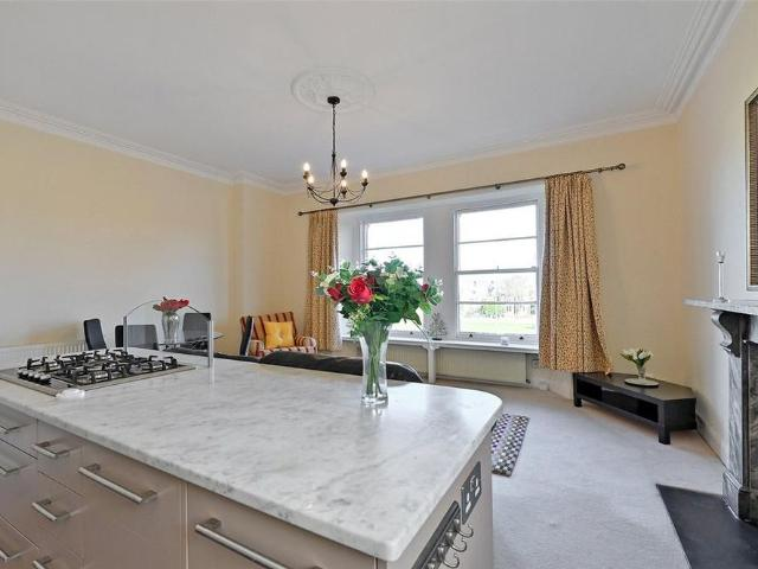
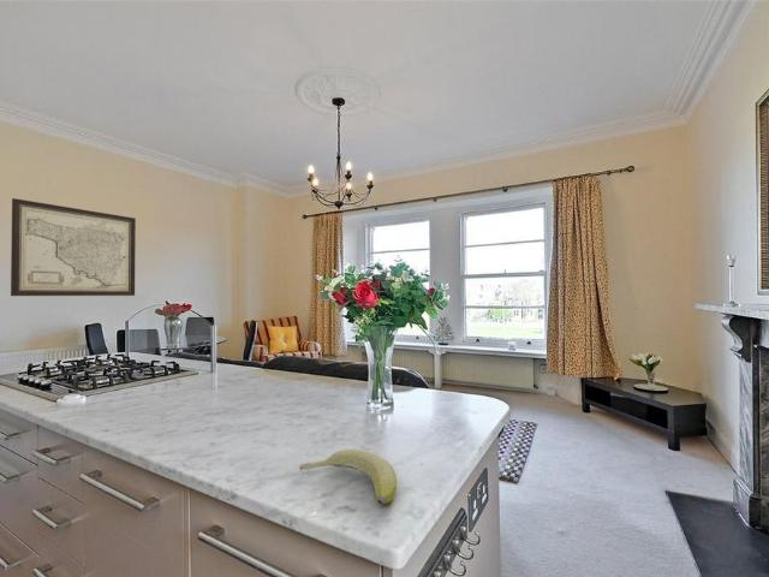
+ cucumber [298,448,398,505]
+ wall art [10,197,137,297]
